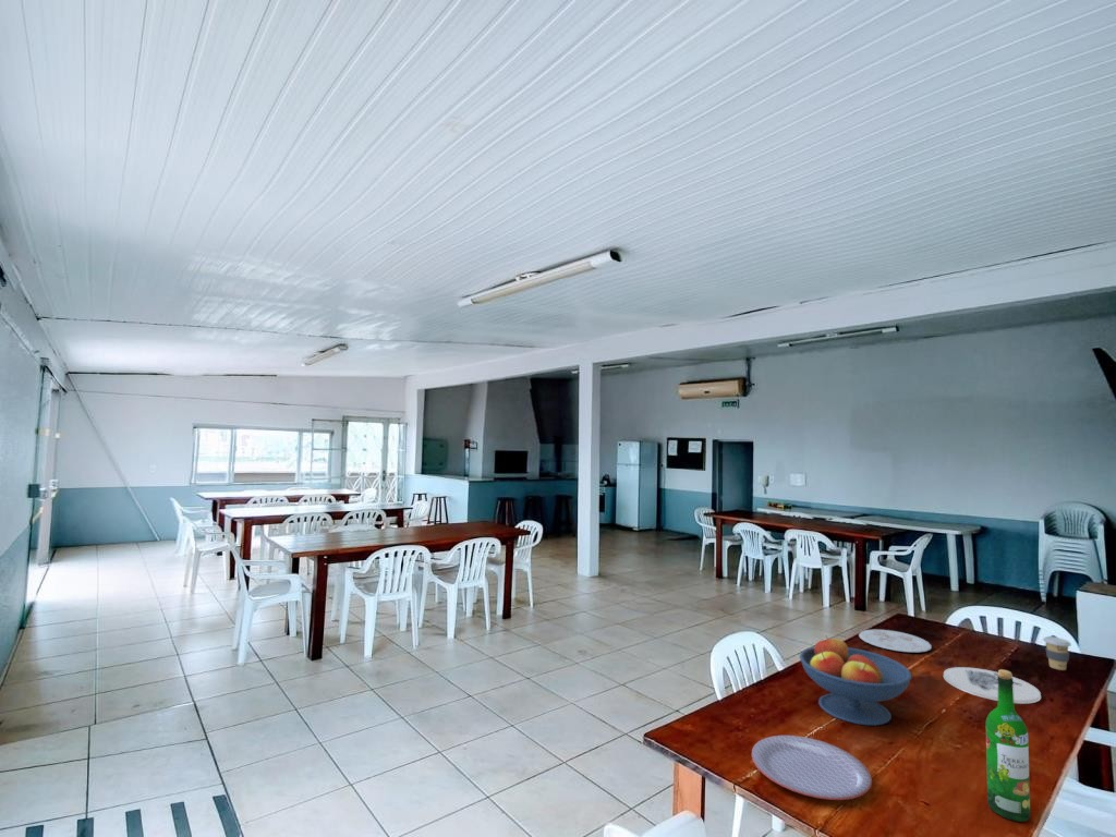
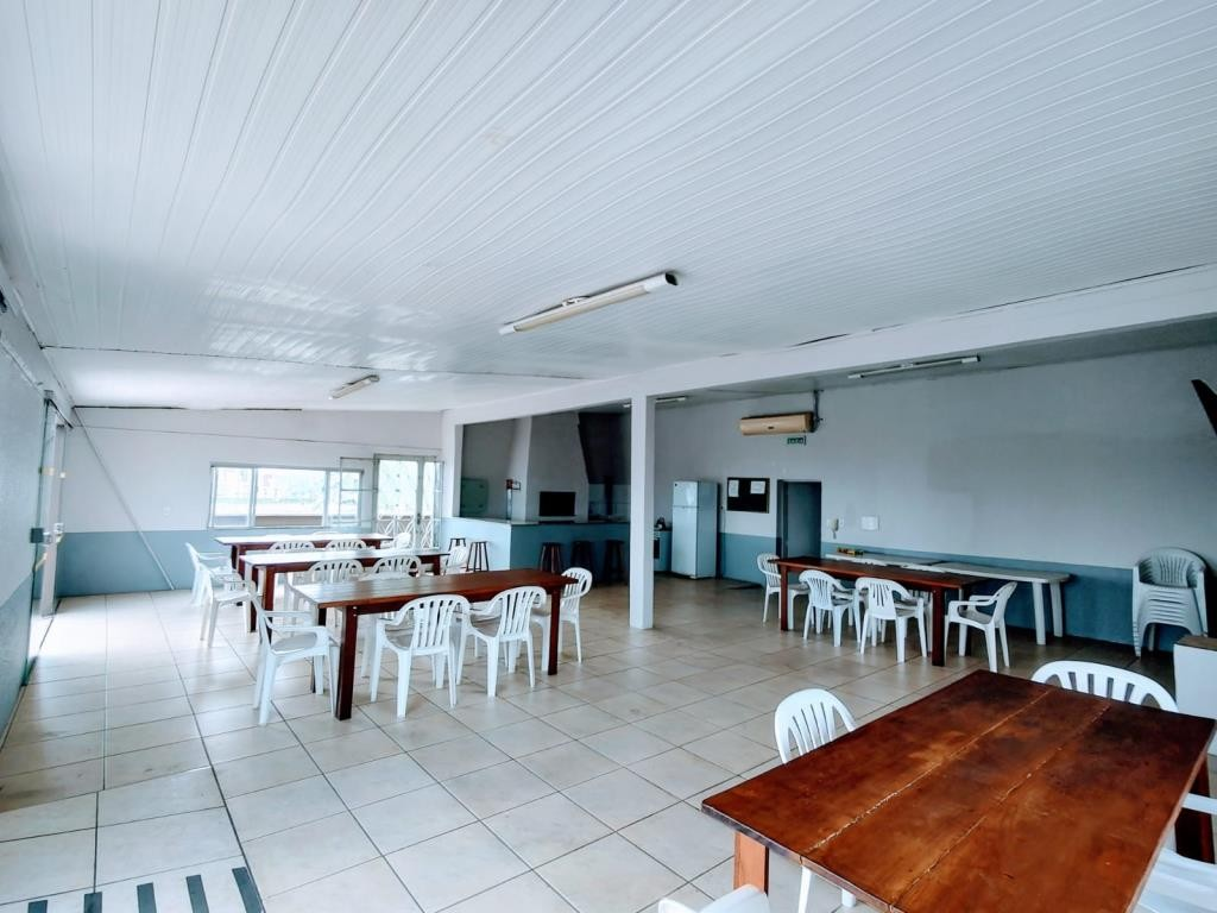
- coin [943,666,1042,705]
- fruit bowl [799,634,912,727]
- plate [858,629,933,653]
- wine bottle [985,668,1031,823]
- plate [751,735,873,801]
- coffee cup [1042,635,1072,671]
